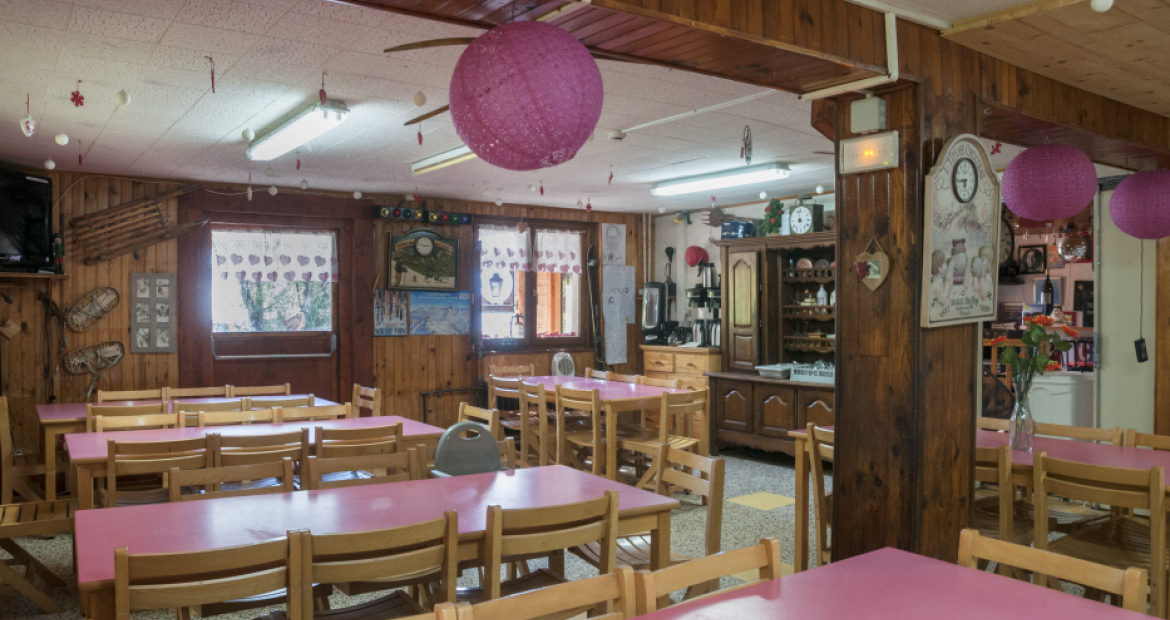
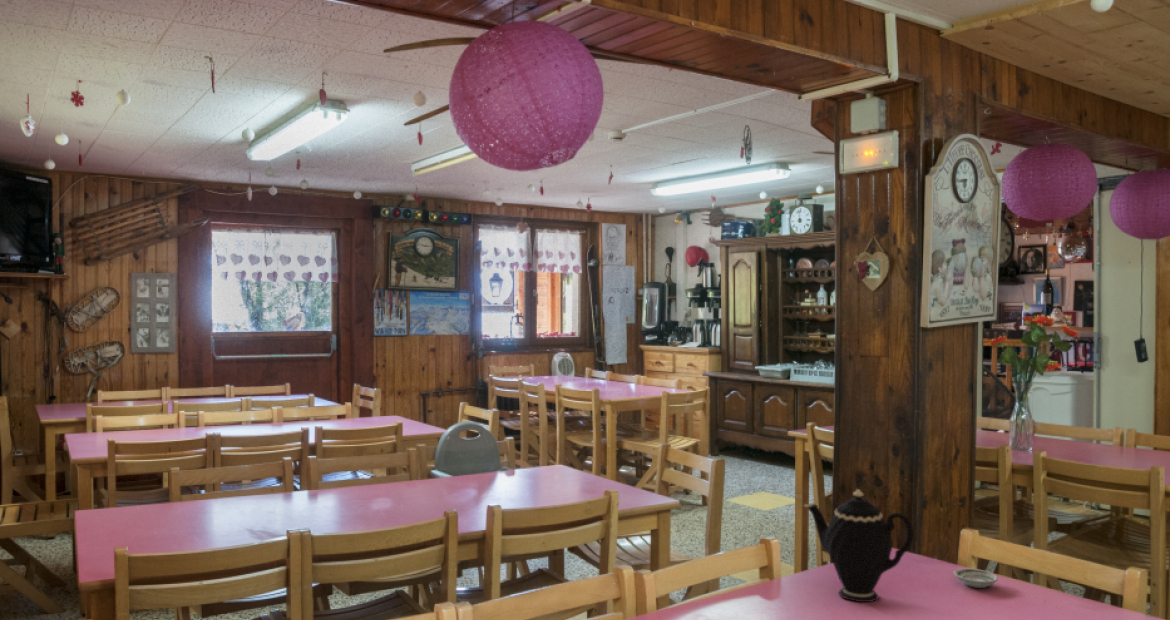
+ teapot [803,488,915,603]
+ saucer [953,568,999,589]
